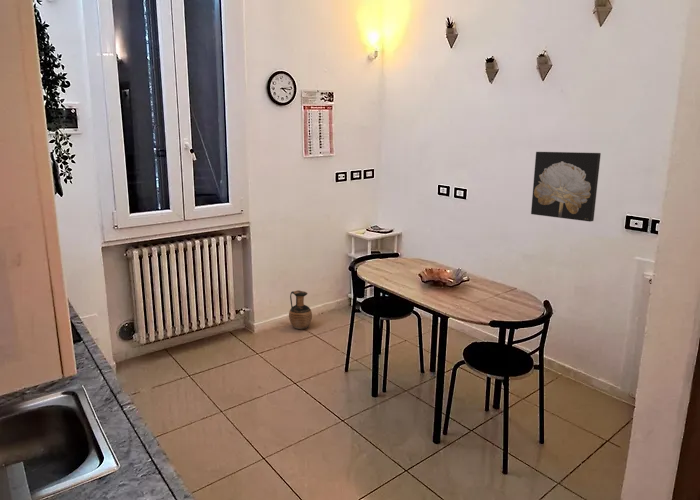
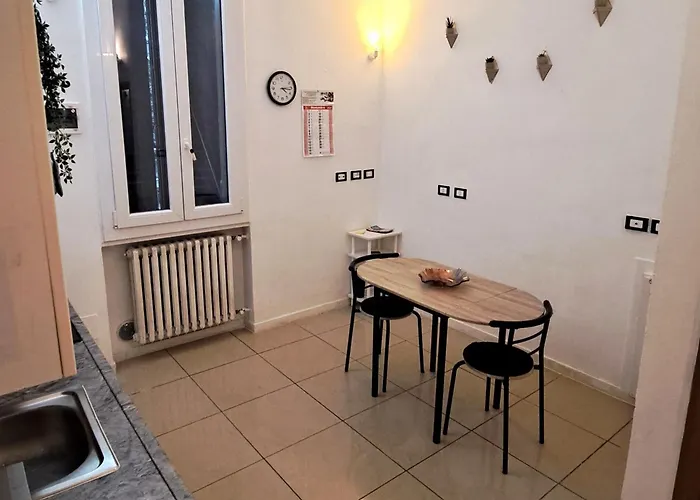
- ceramic jug [288,289,313,330]
- wall art [530,151,602,223]
